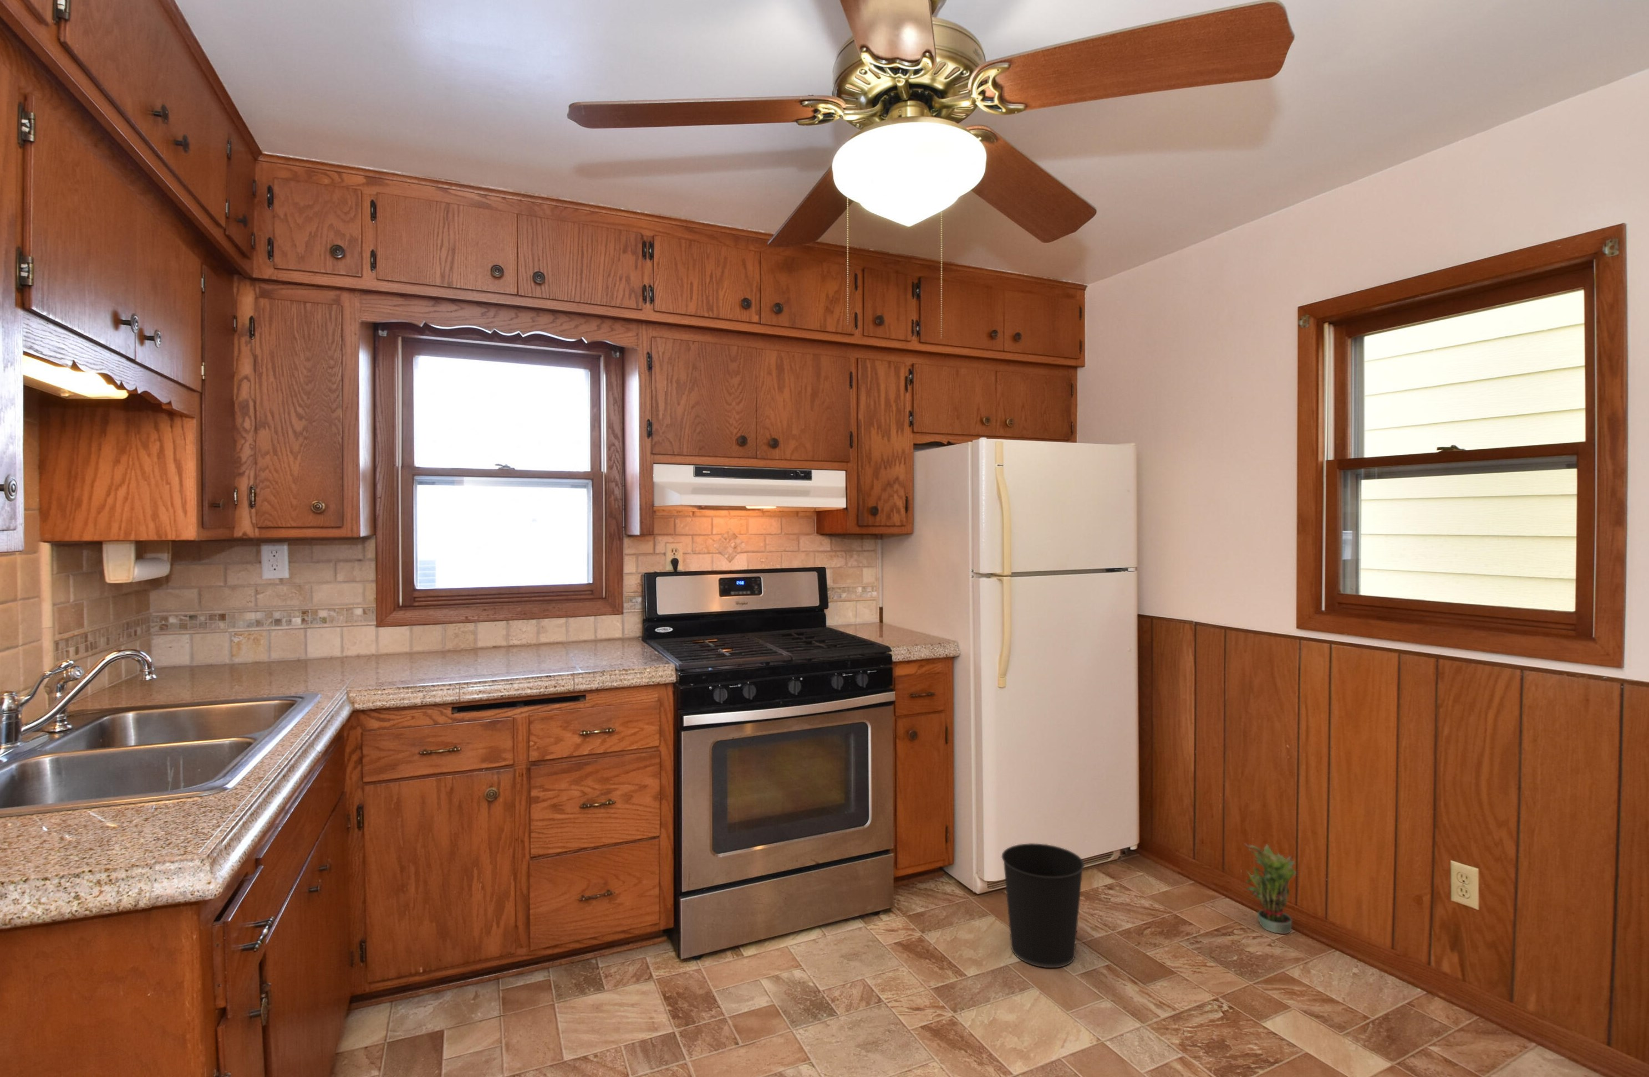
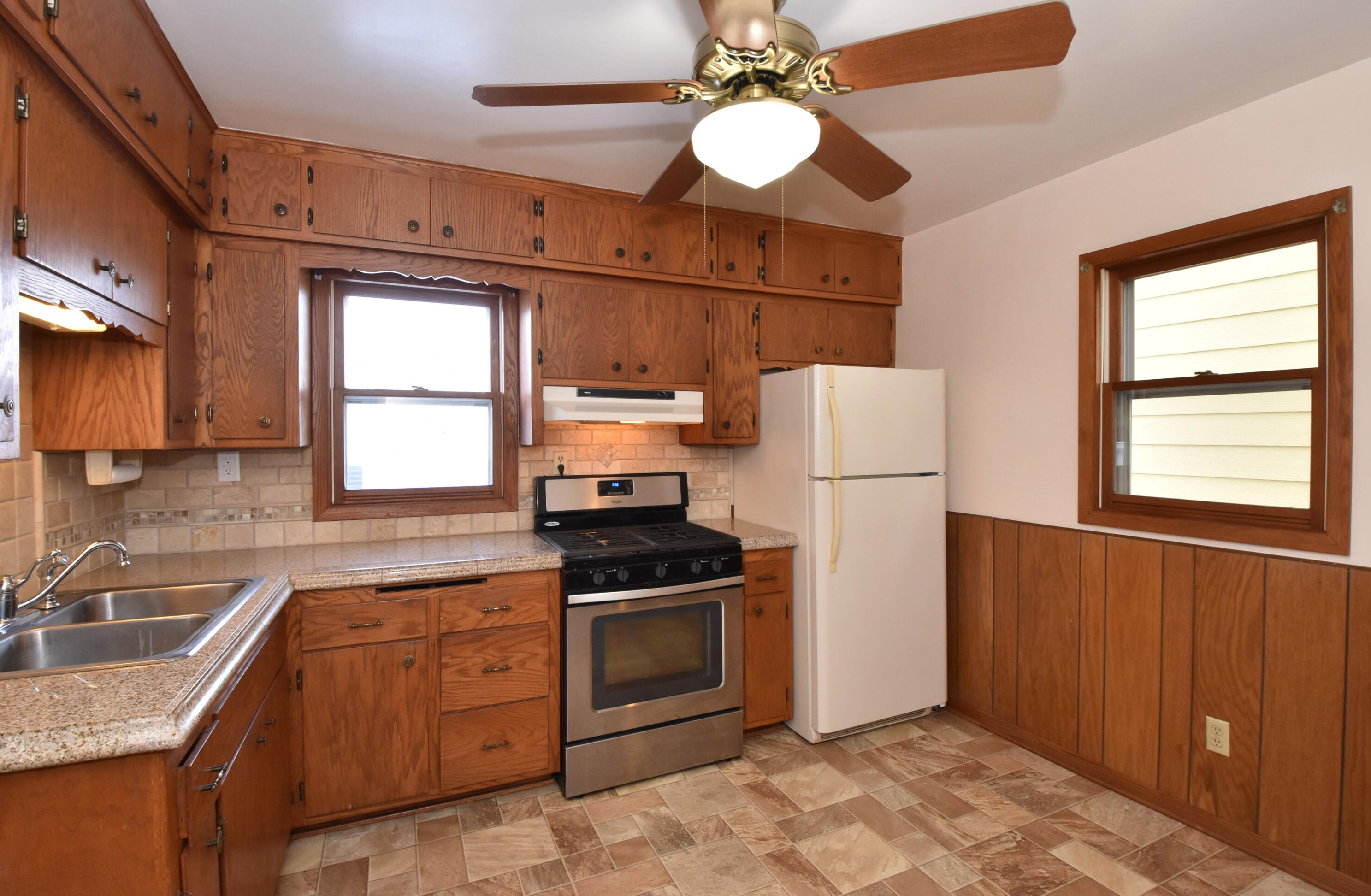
- wastebasket [1001,843,1085,969]
- potted plant [1244,843,1297,935]
